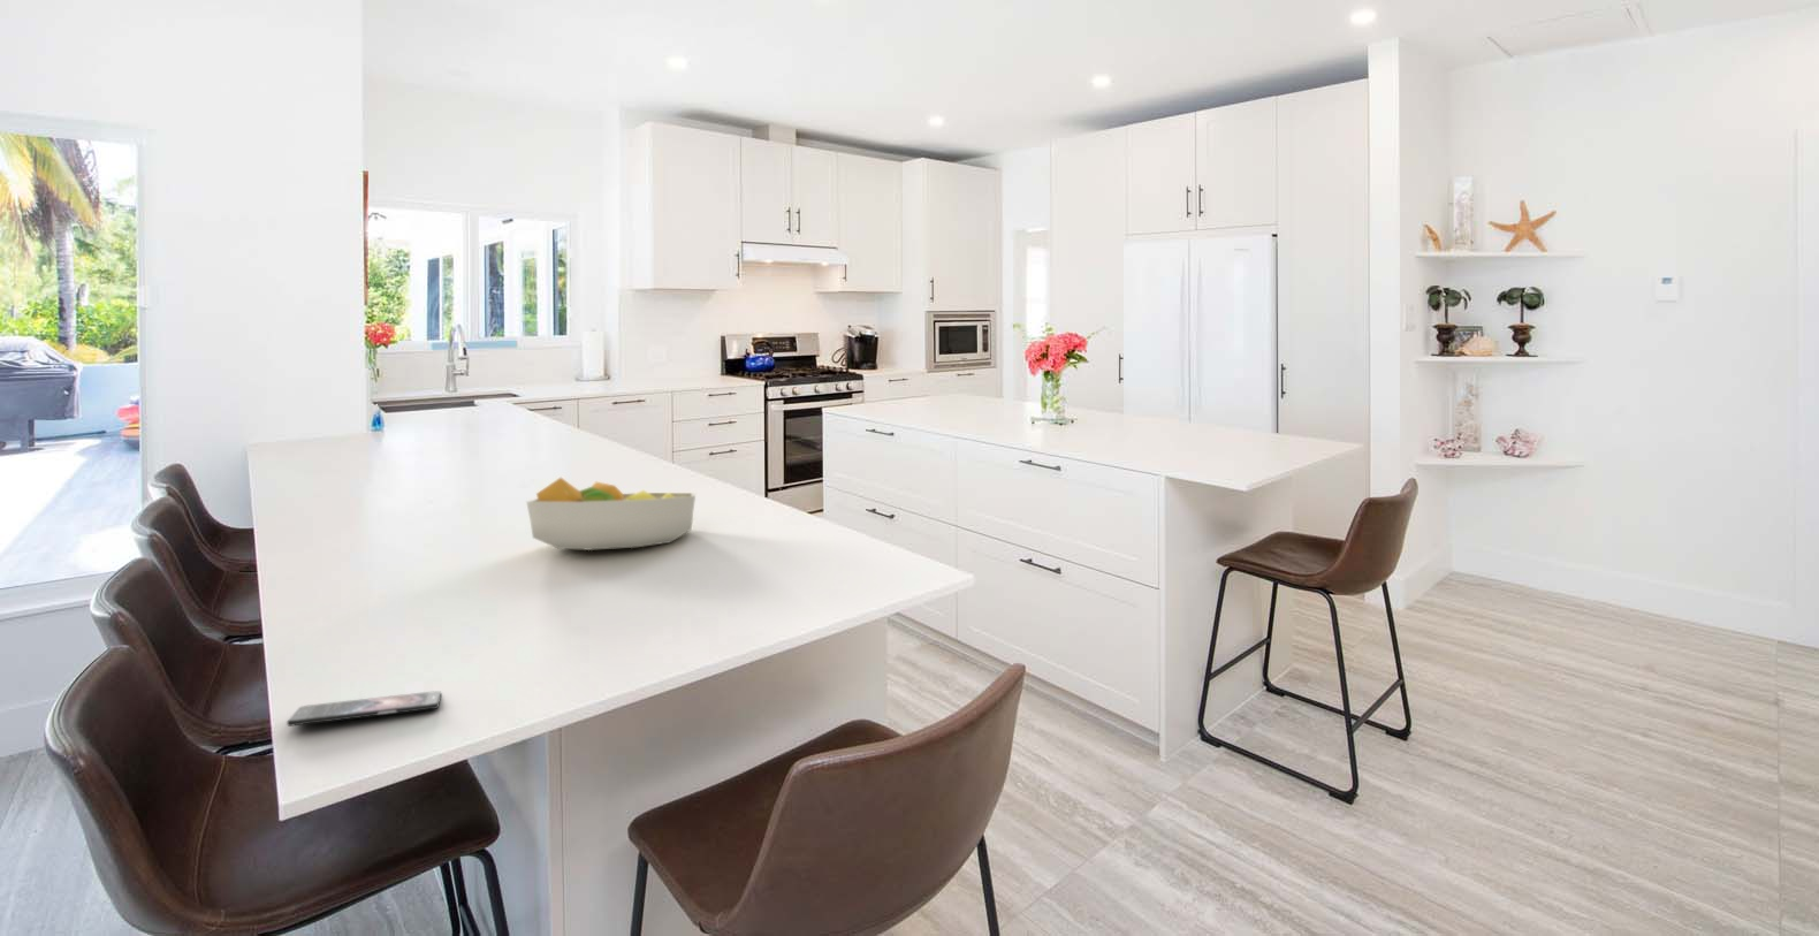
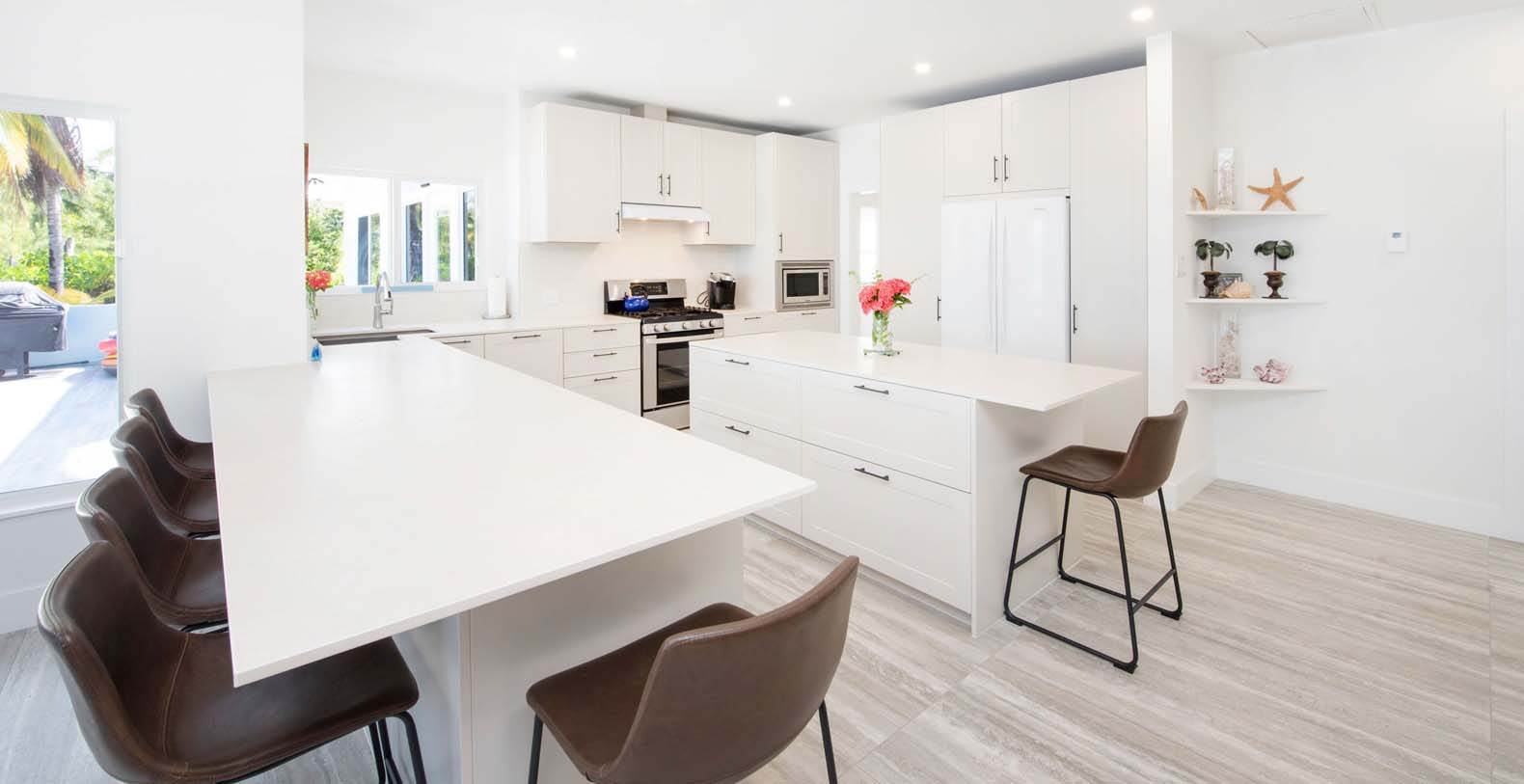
- fruit bowl [525,476,697,552]
- smartphone [285,690,442,727]
